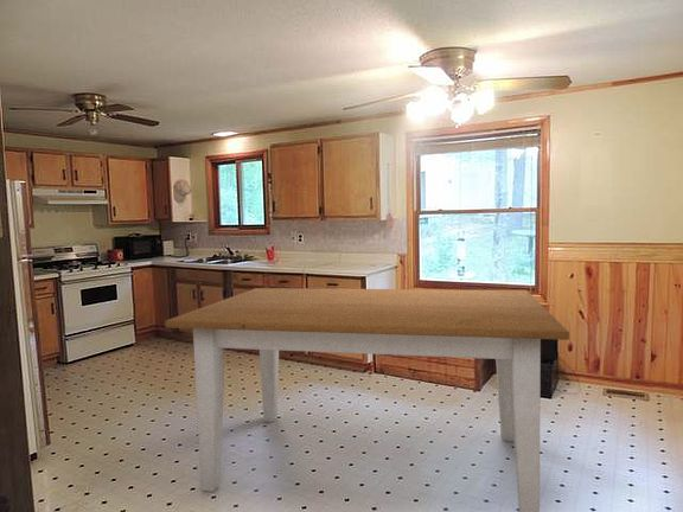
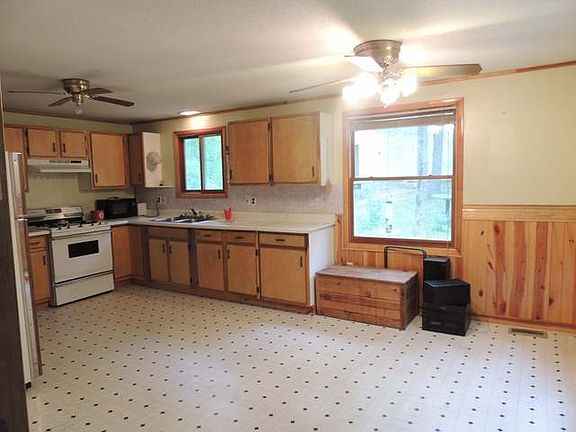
- table [164,287,570,512]
